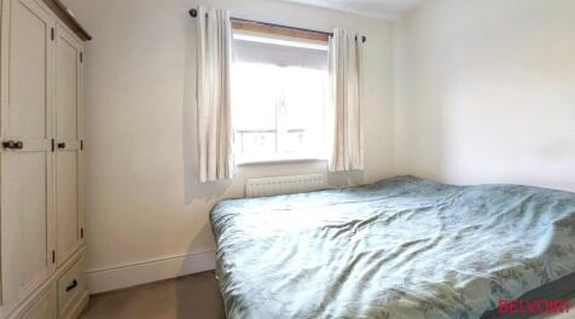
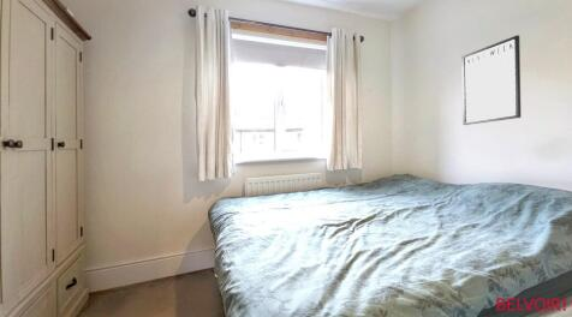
+ writing board [460,34,522,126]
